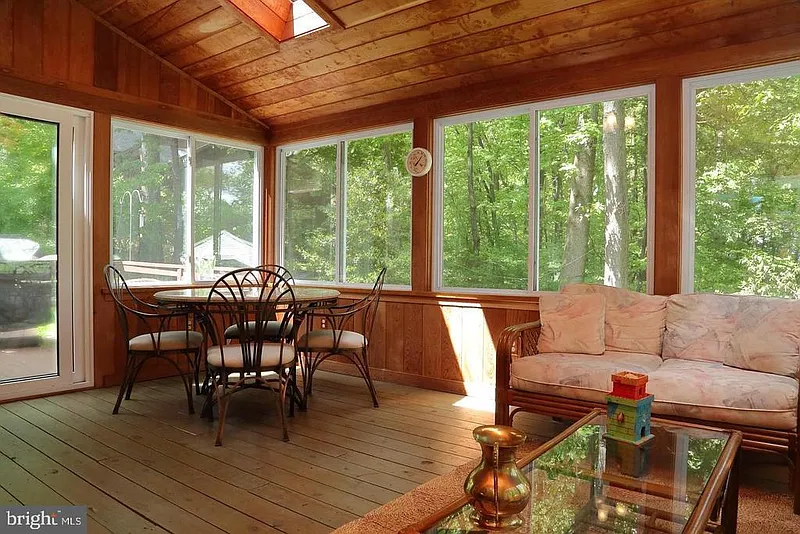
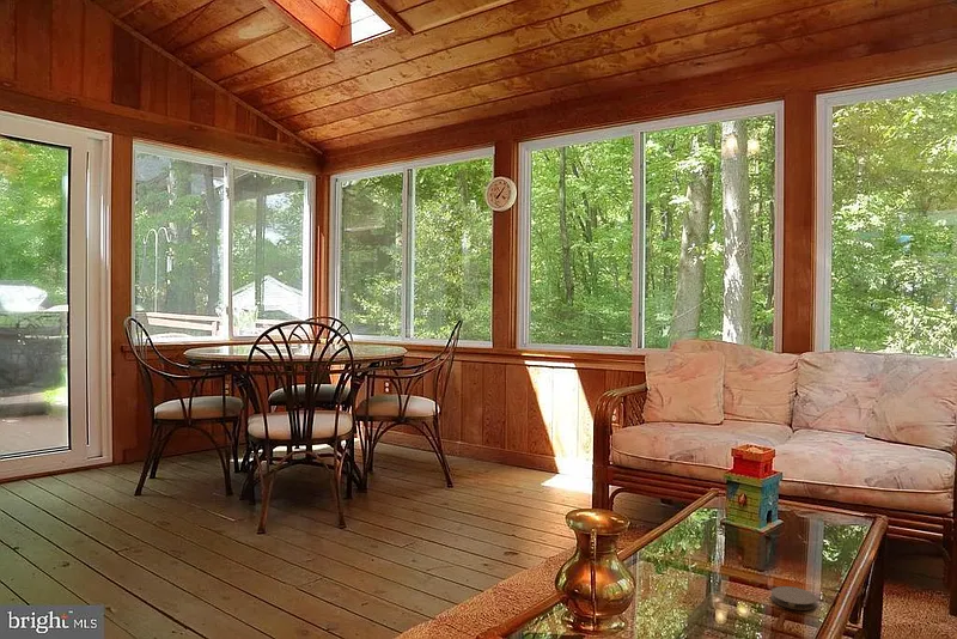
+ coaster [770,585,818,611]
